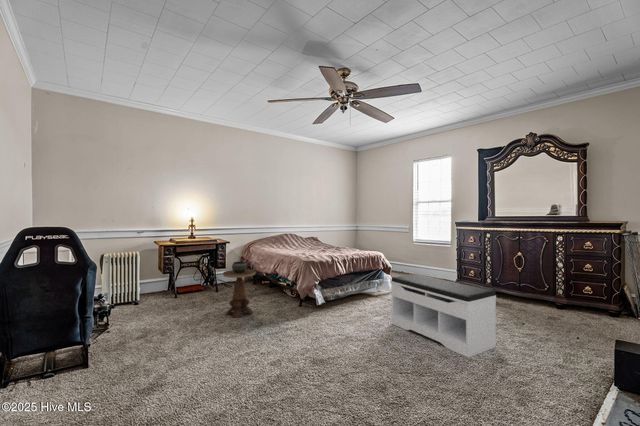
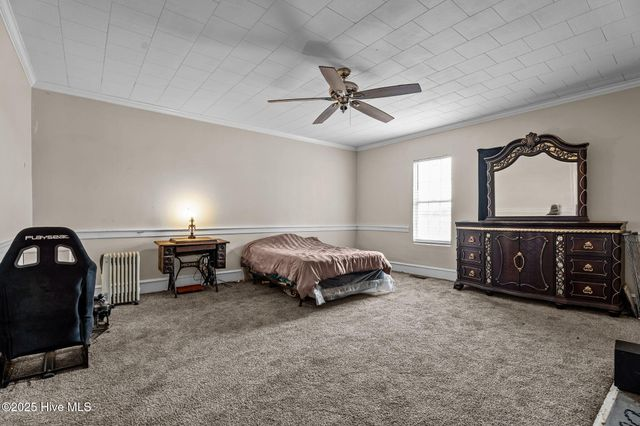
- side table [222,260,256,319]
- bench [390,273,497,358]
